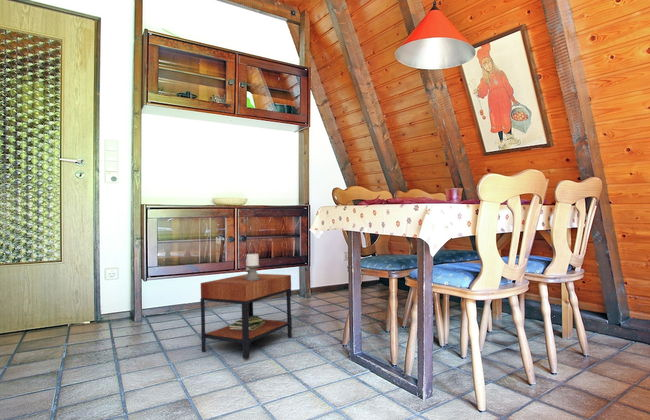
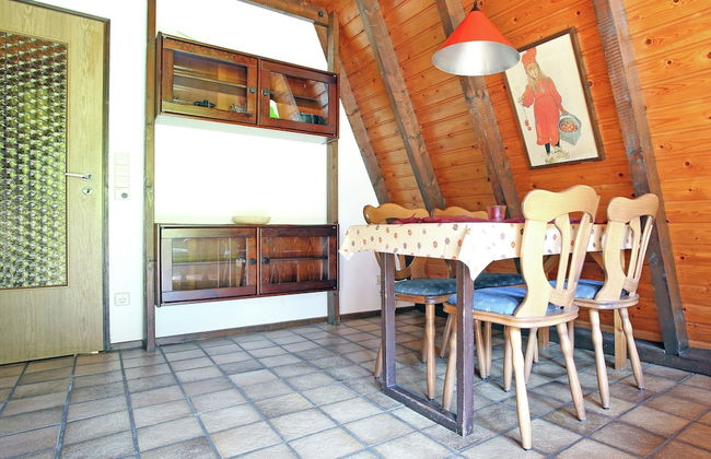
- side table [199,253,293,360]
